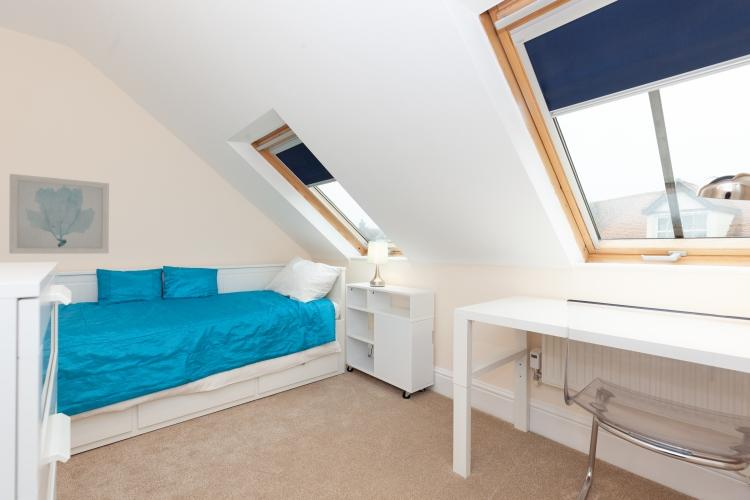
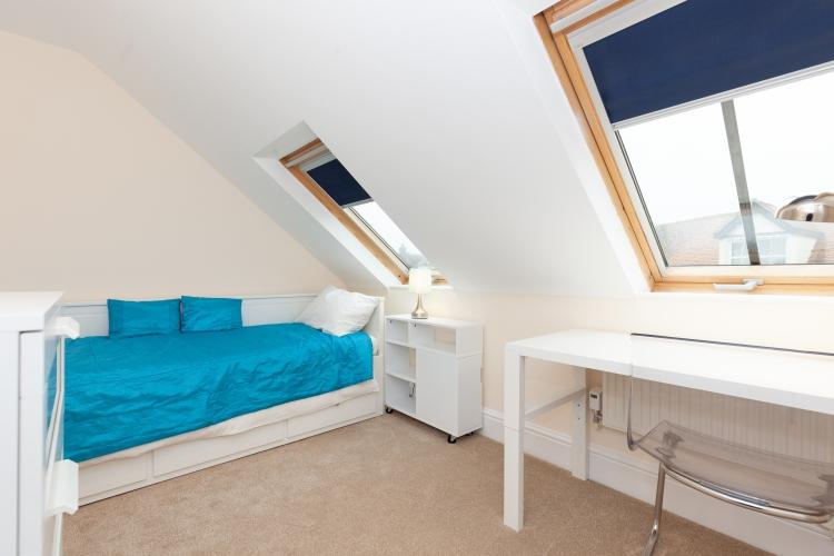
- wall art [8,173,110,255]
